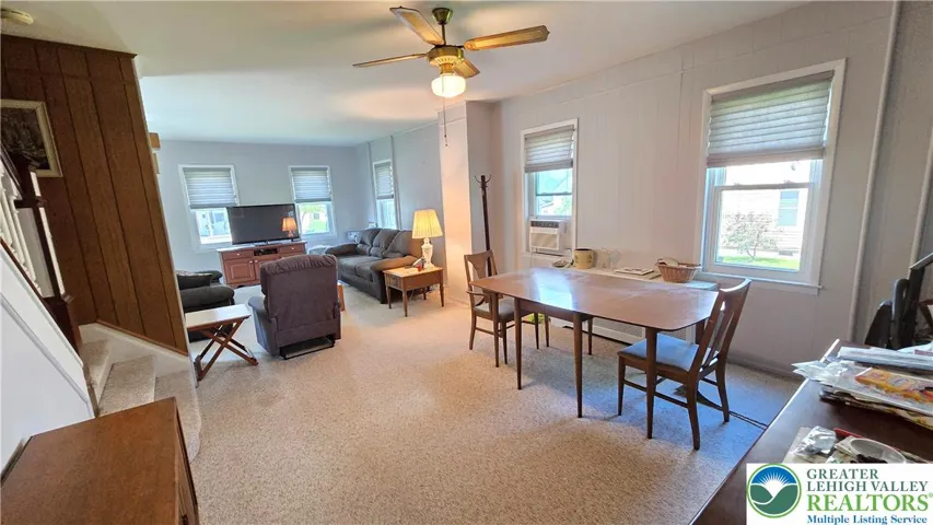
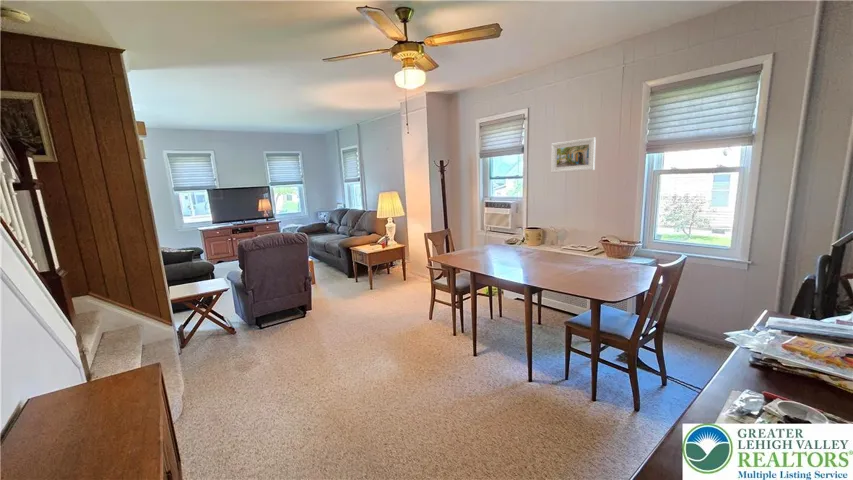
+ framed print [551,137,597,174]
